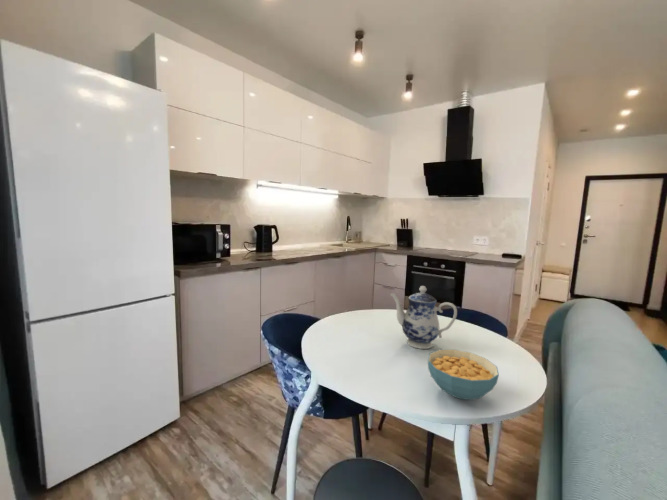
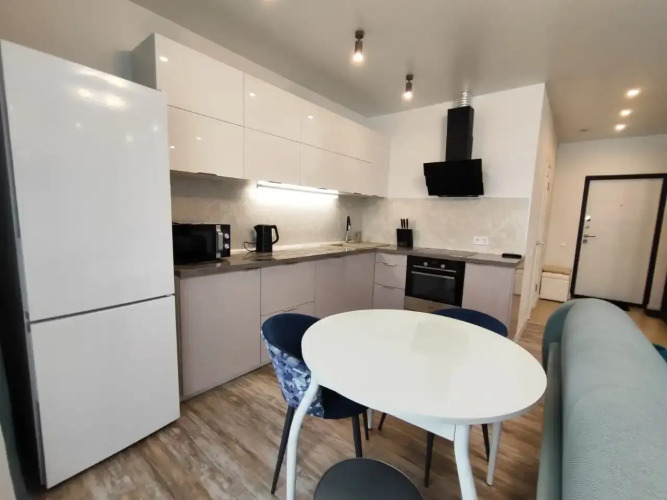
- teapot [389,285,458,350]
- cereal bowl [427,348,500,401]
